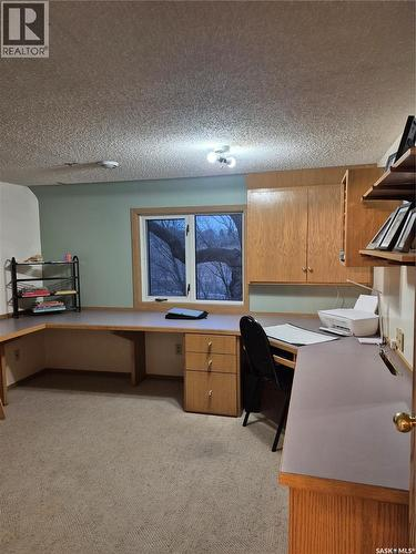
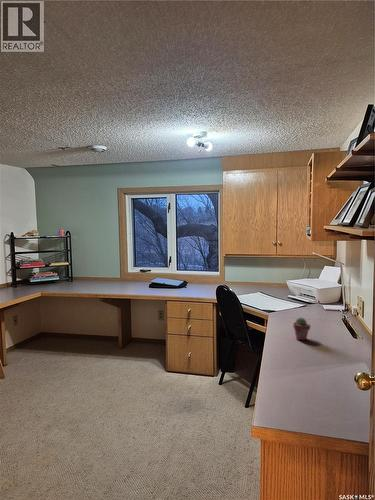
+ potted succulent [292,317,311,341]
